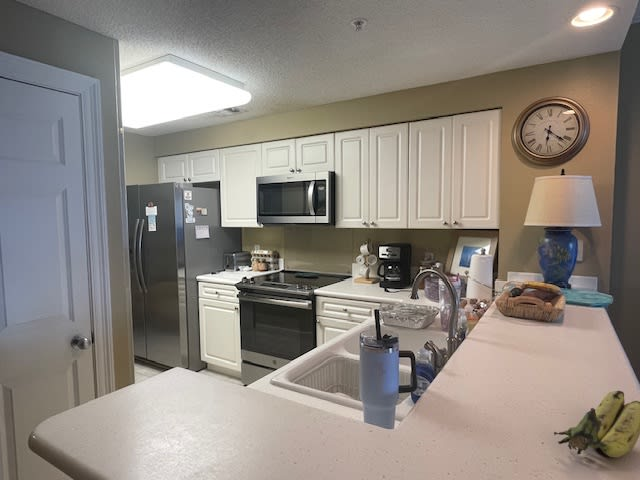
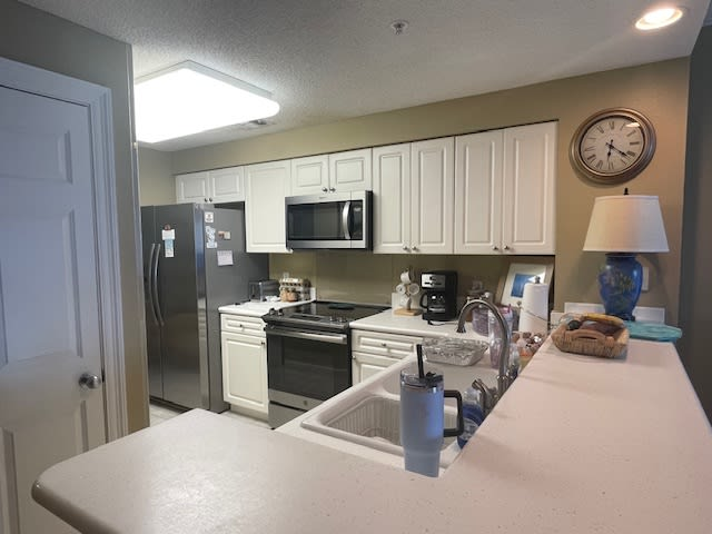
- banana [553,390,640,459]
